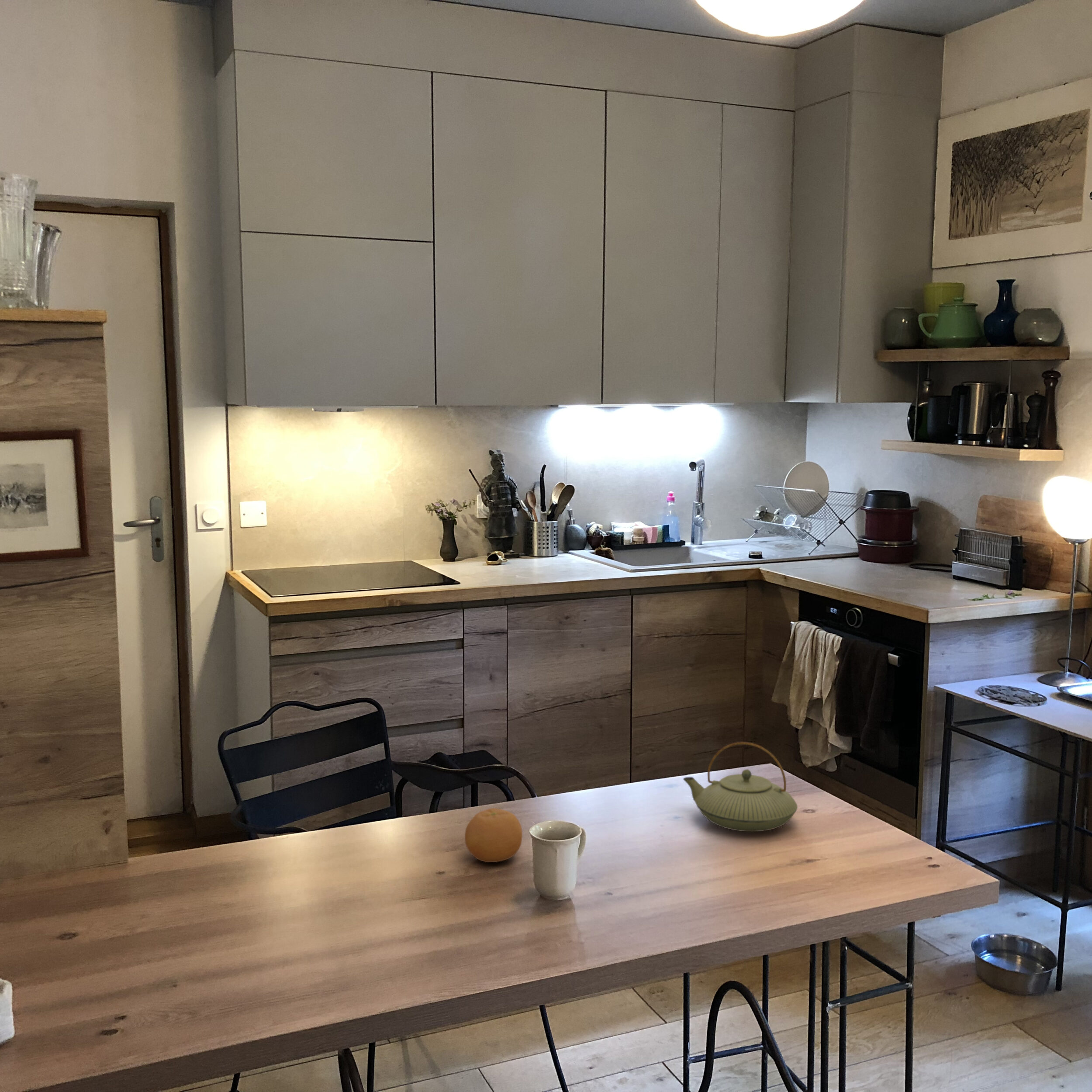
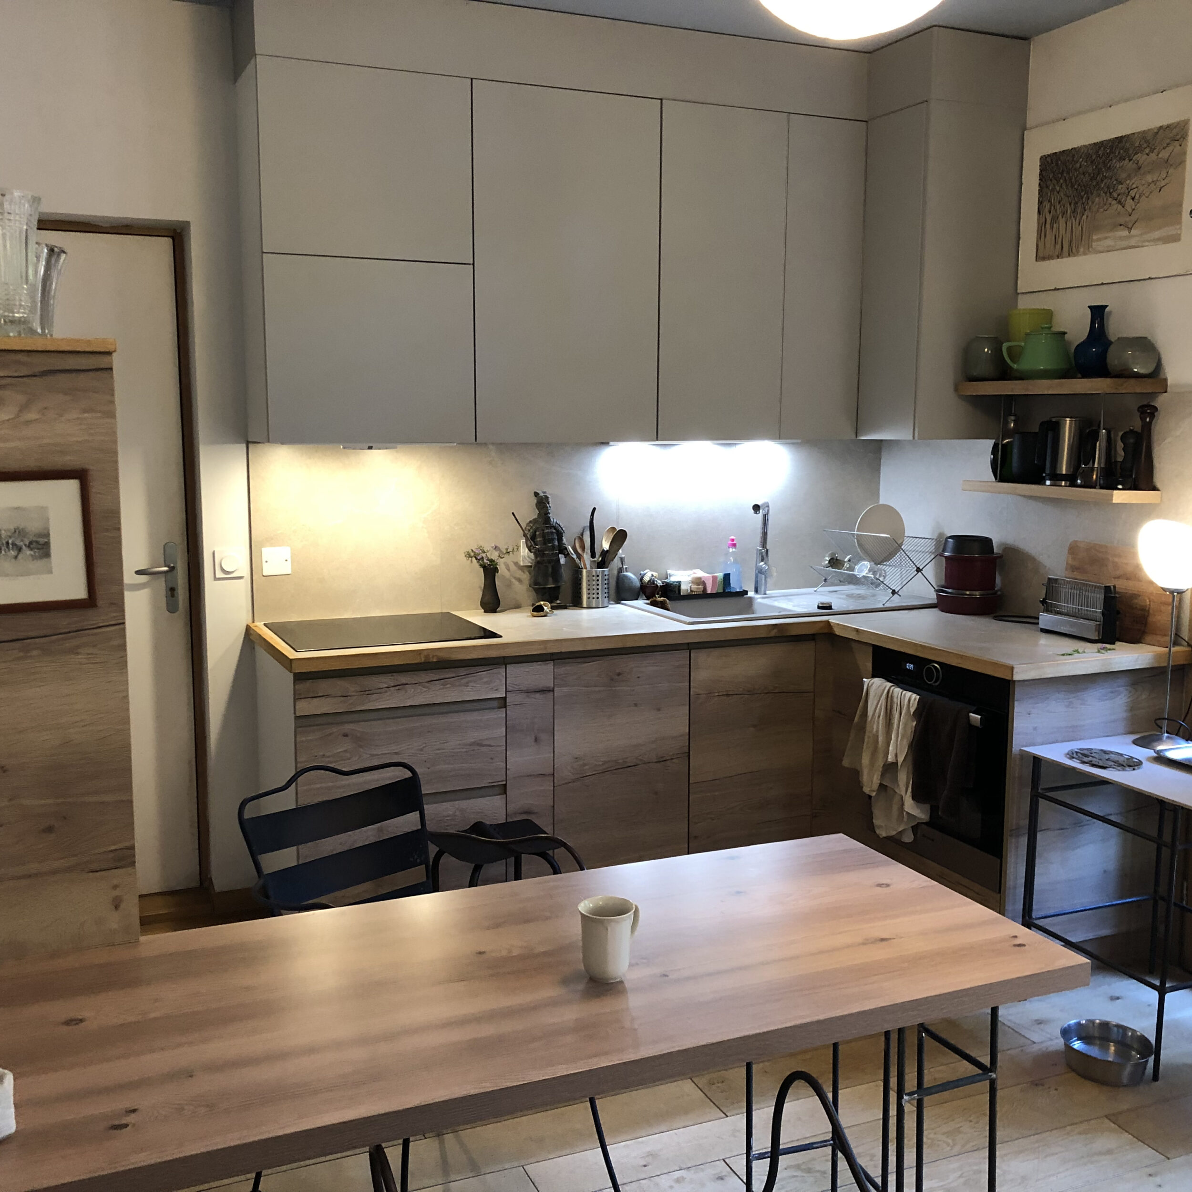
- teapot [683,742,798,832]
- fruit [464,808,523,863]
